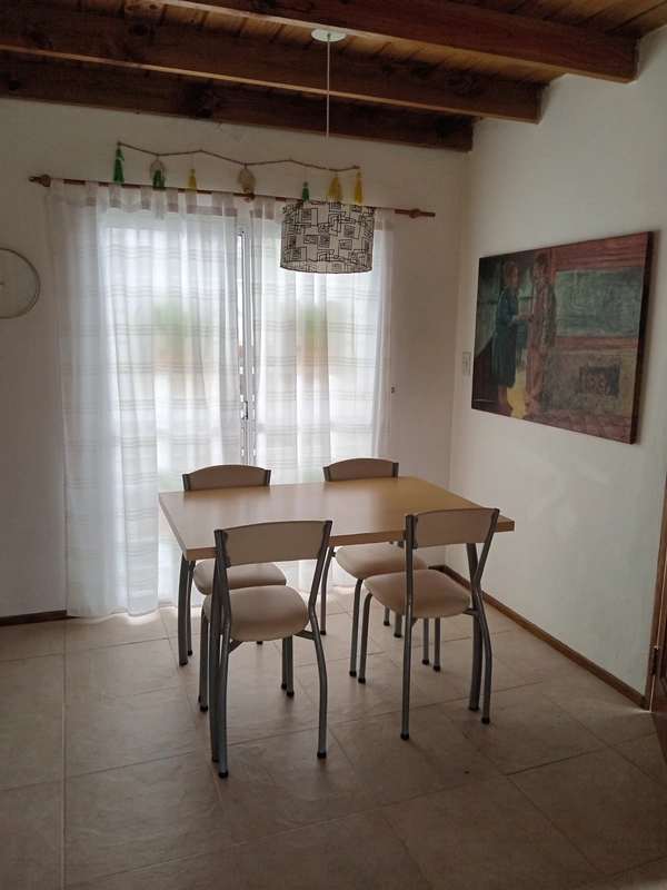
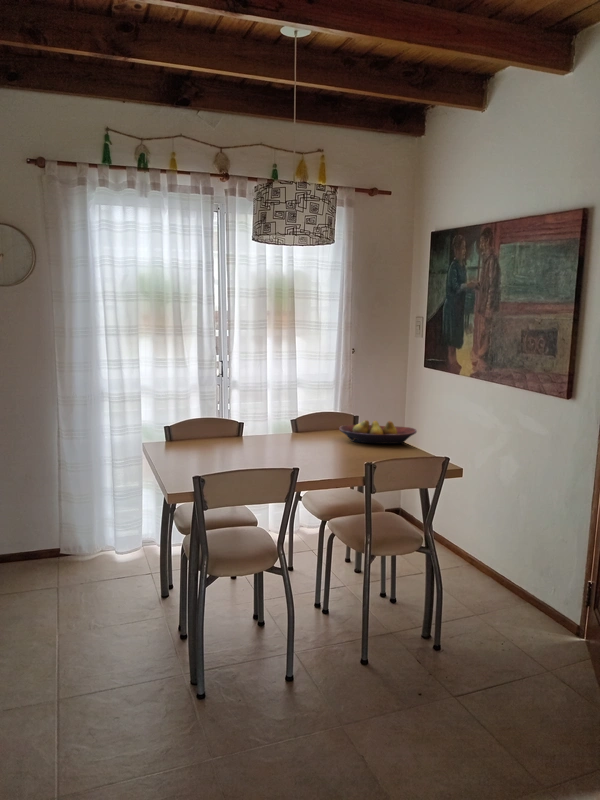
+ fruit bowl [338,419,418,445]
